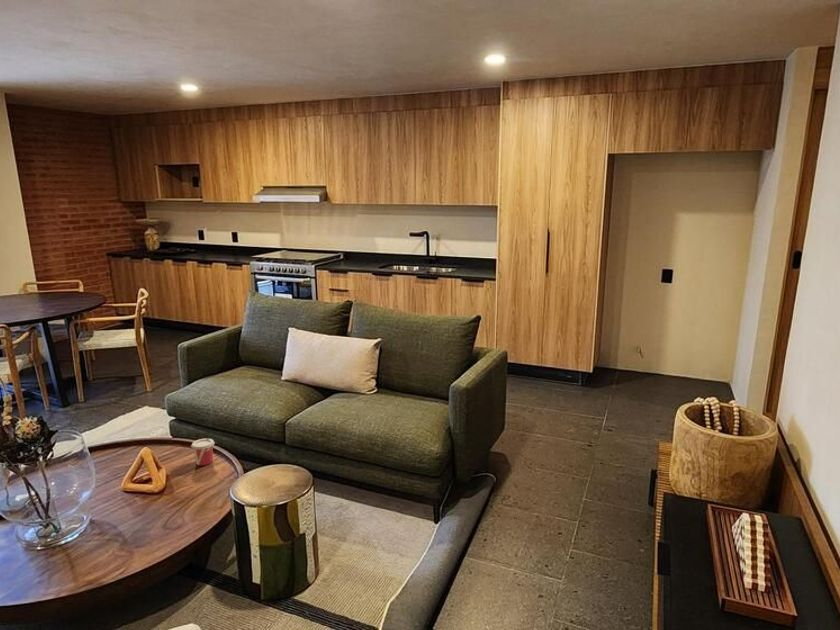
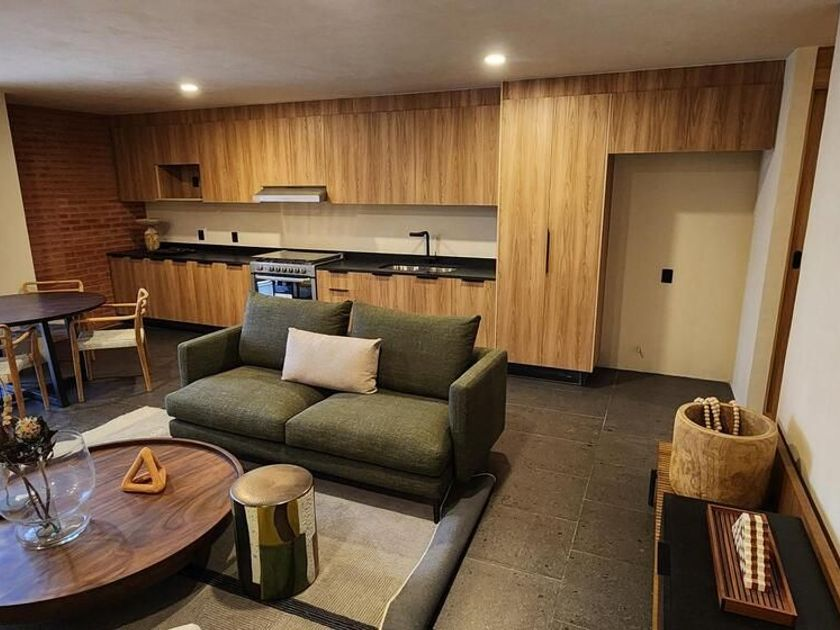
- cup [190,438,215,466]
